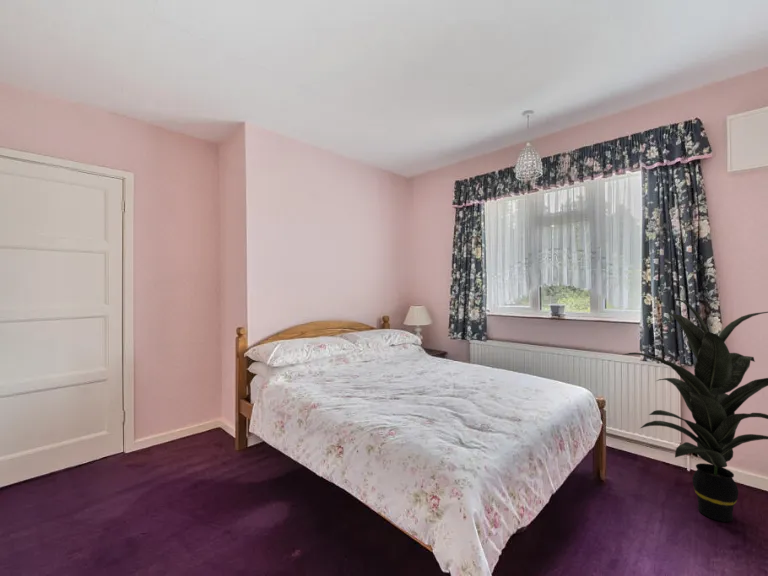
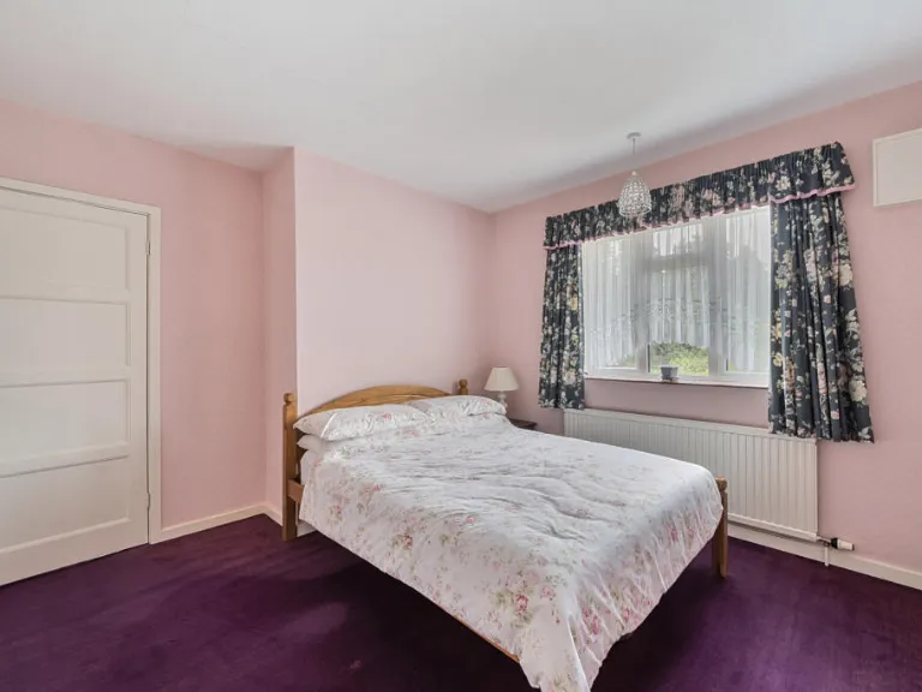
- indoor plant [623,298,768,523]
